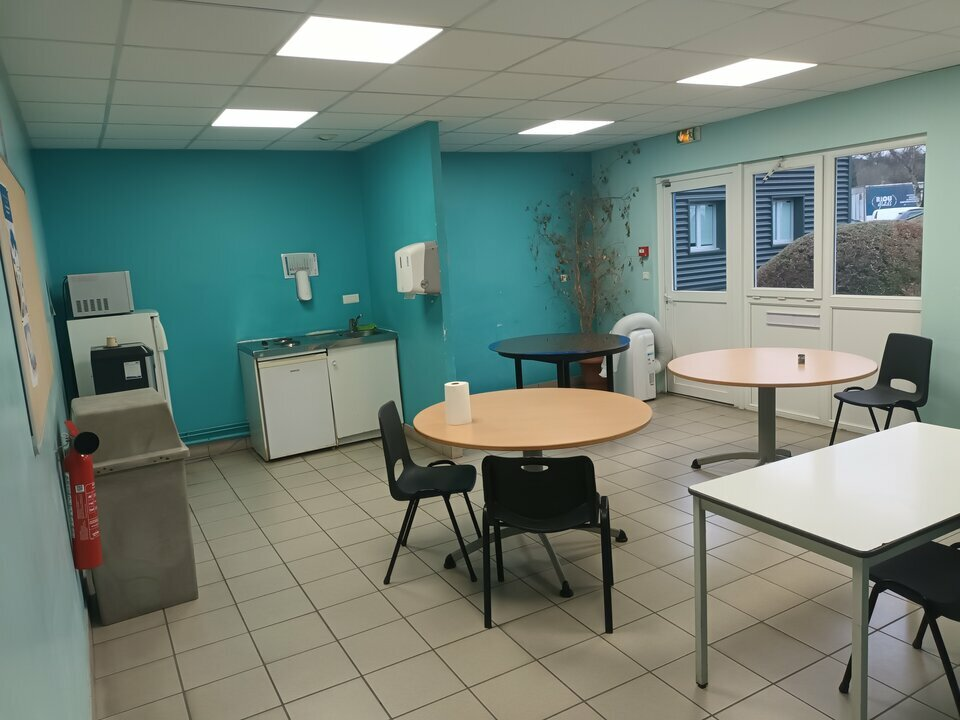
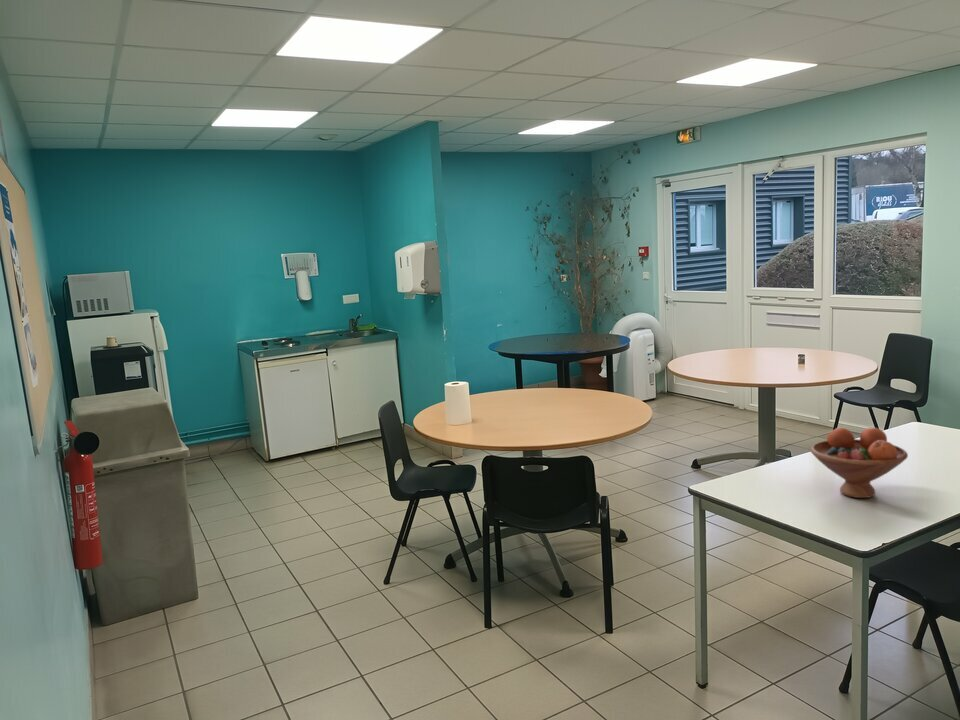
+ fruit bowl [809,426,909,499]
